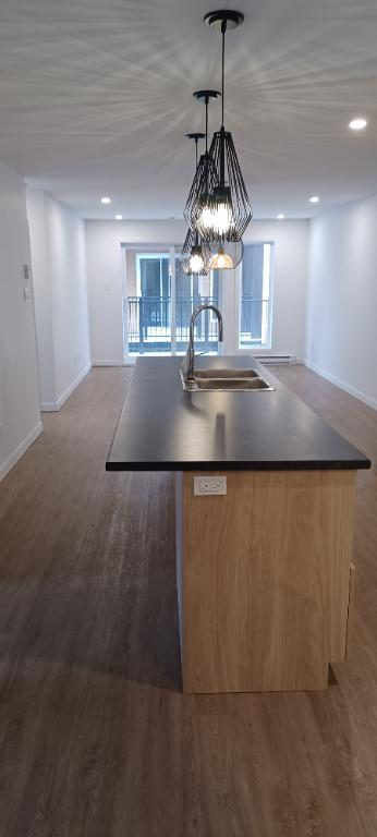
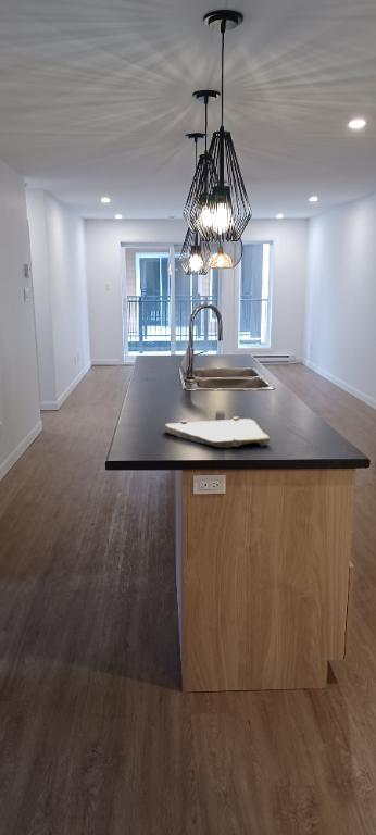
+ cutting board [163,415,271,449]
